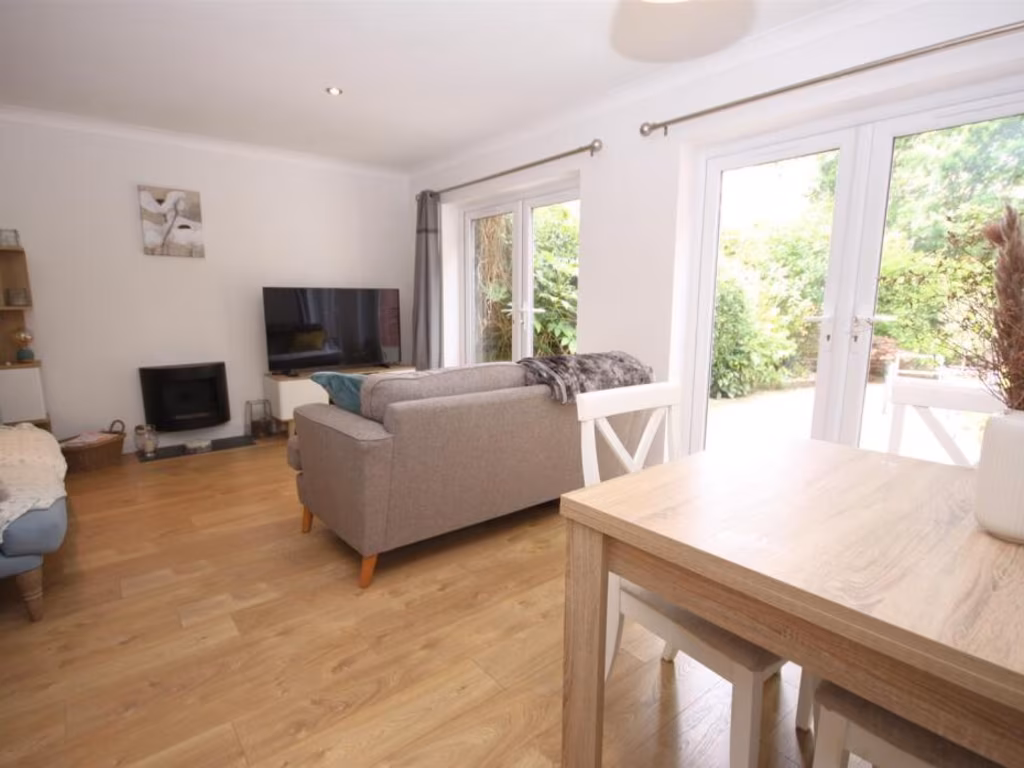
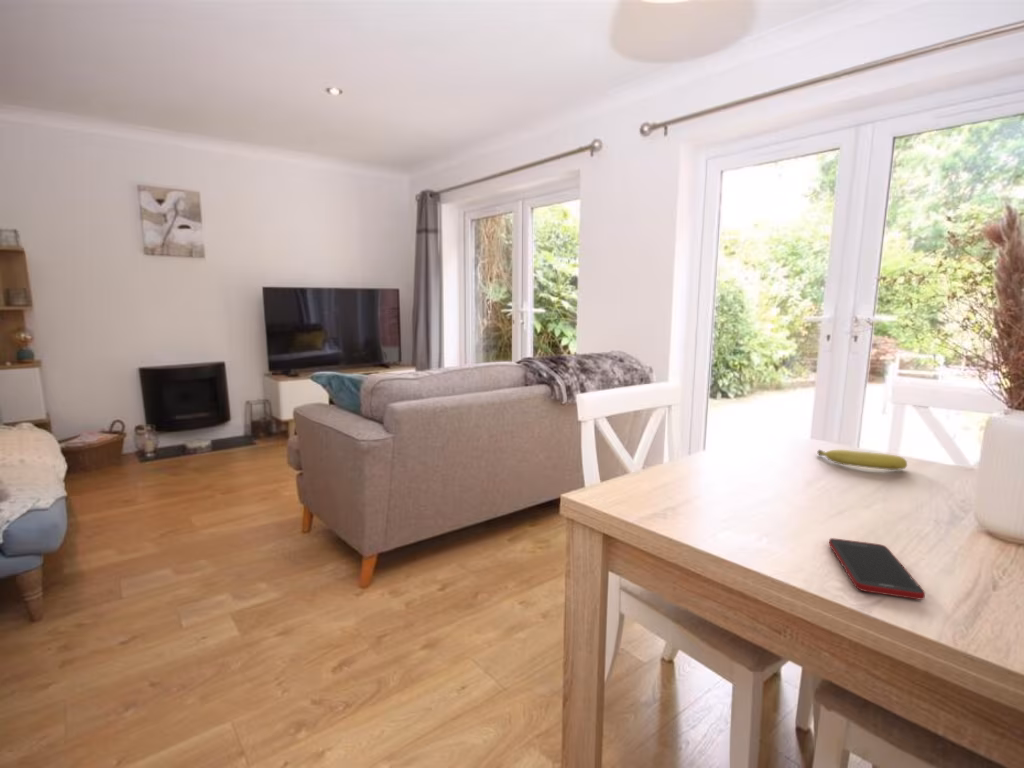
+ cell phone [828,537,926,601]
+ fruit [816,449,908,471]
